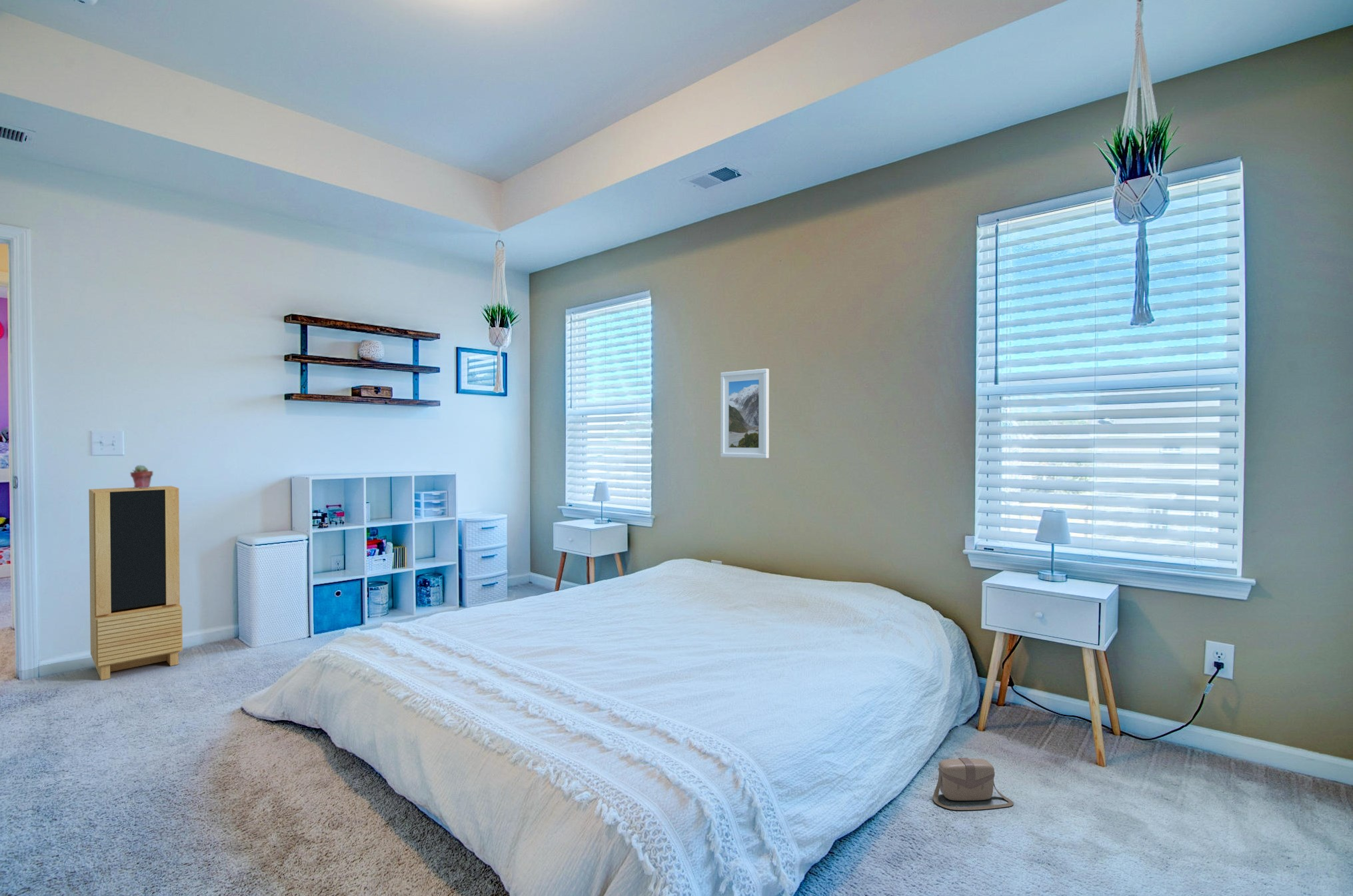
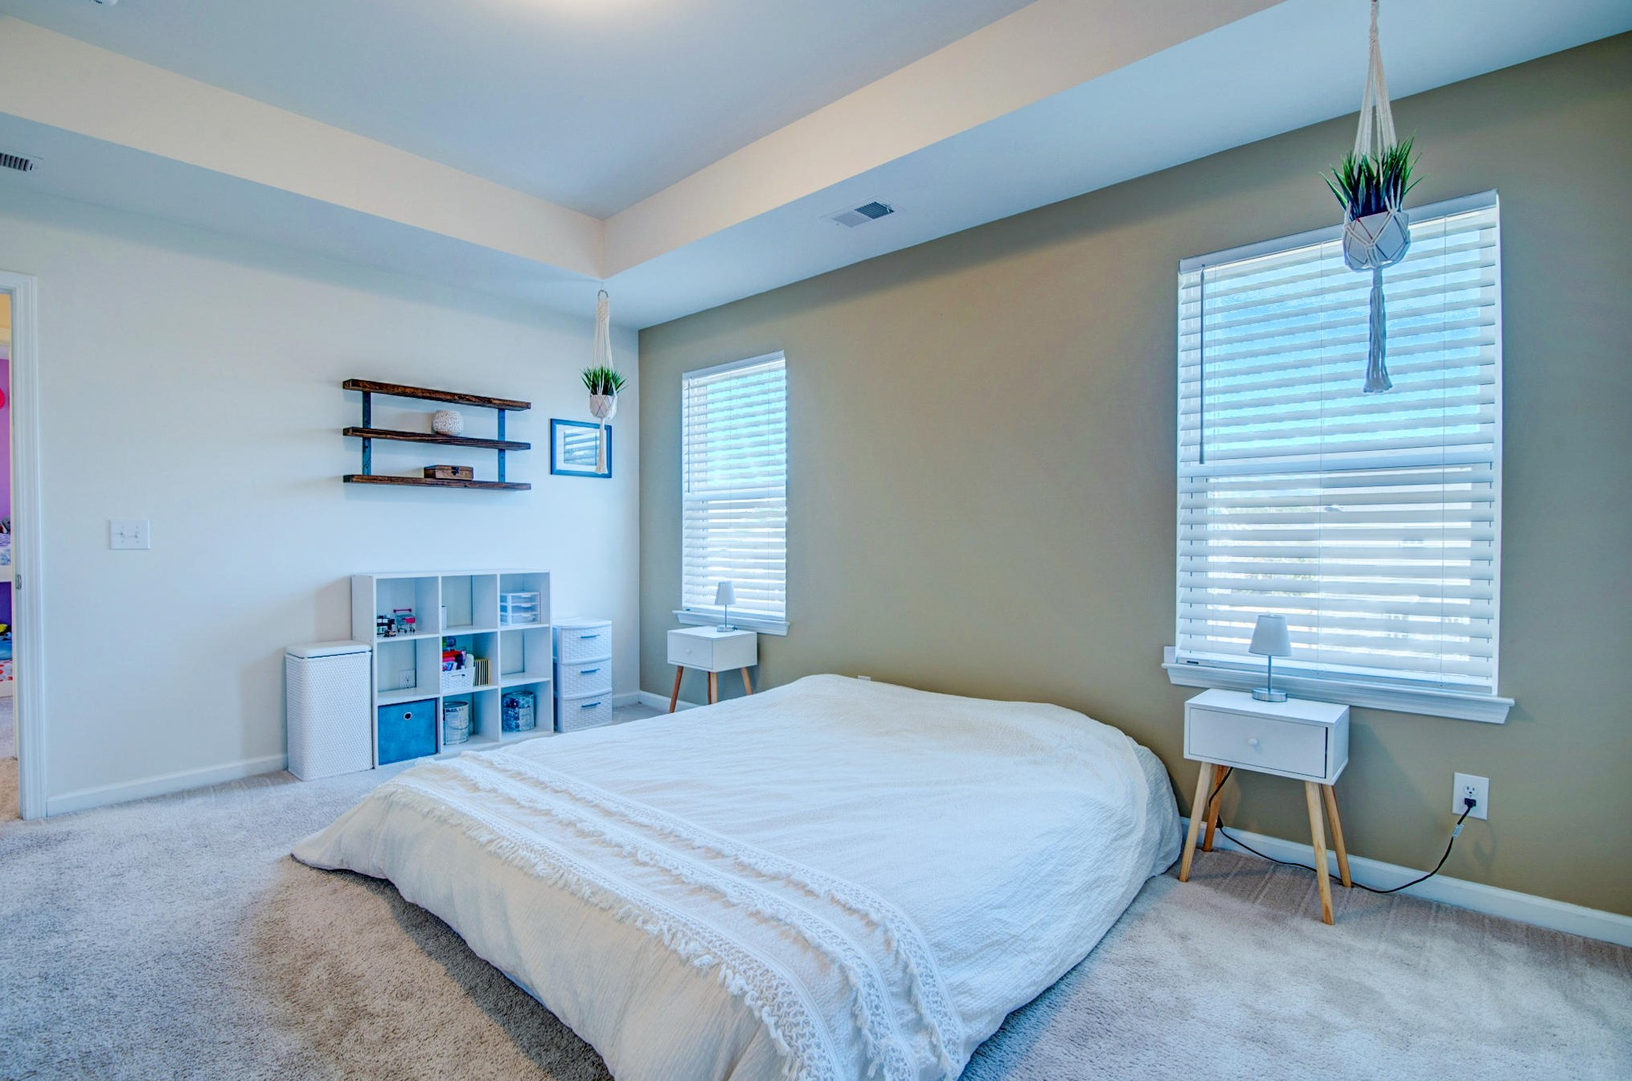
- potted succulent [130,464,153,488]
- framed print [720,368,770,459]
- storage cabinet [88,485,183,681]
- saddlebag [932,757,1014,811]
